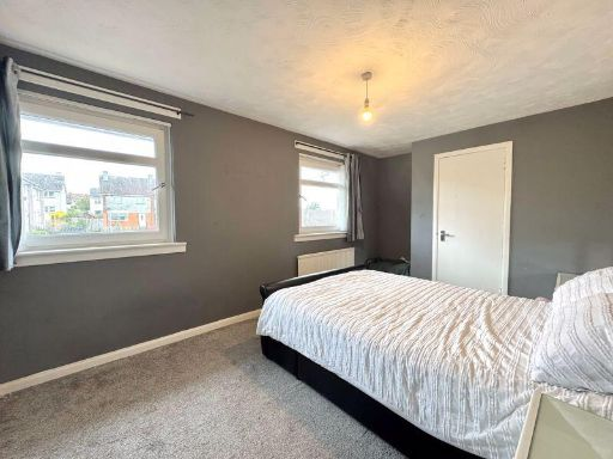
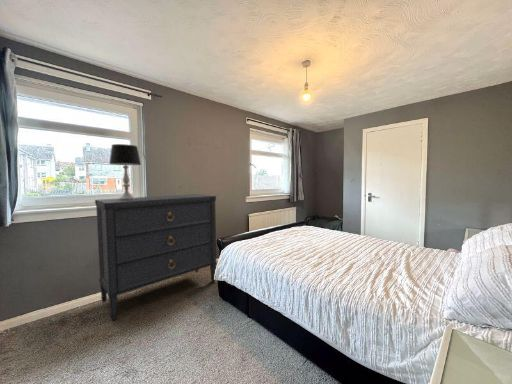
+ dresser [94,193,218,322]
+ table lamp [108,143,142,200]
